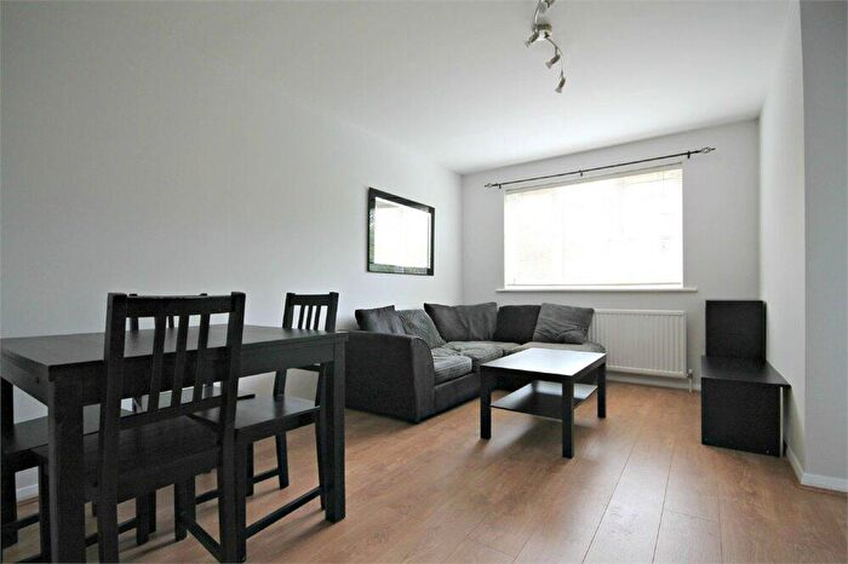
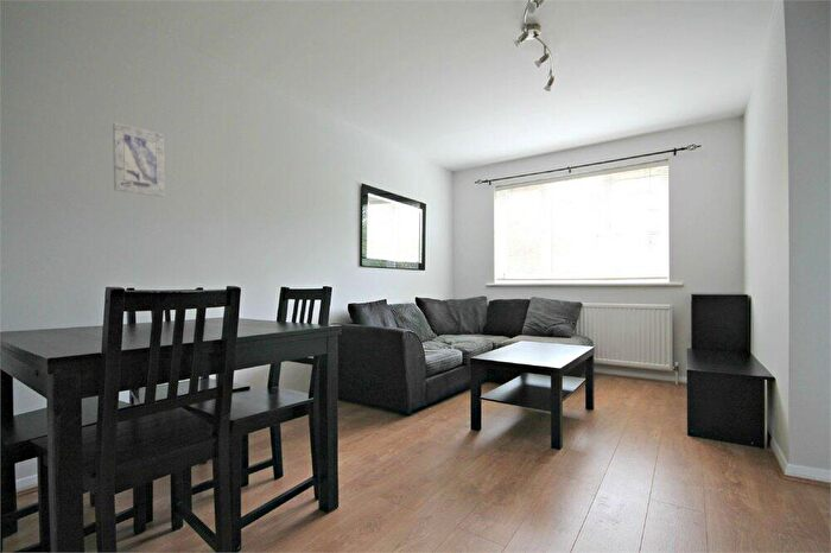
+ wall art [112,121,166,198]
